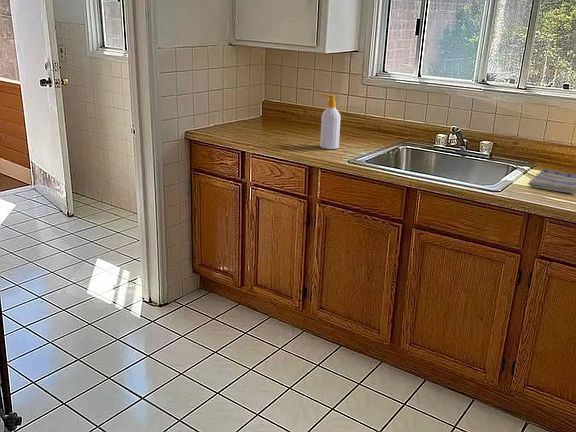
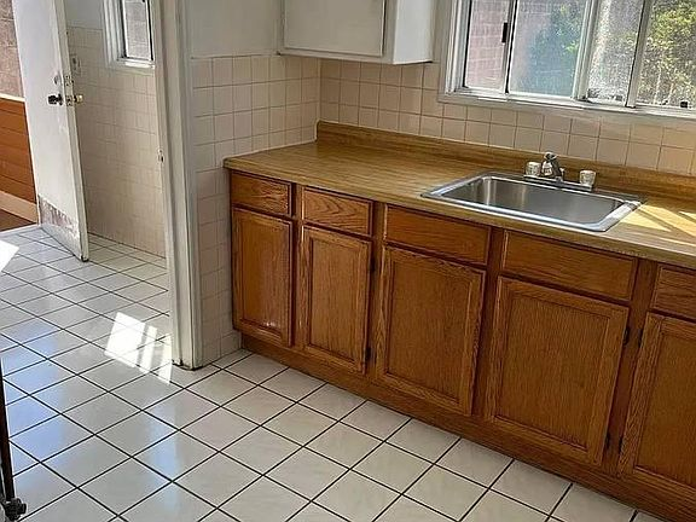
- soap bottle [319,94,341,150]
- dish towel [527,168,576,194]
